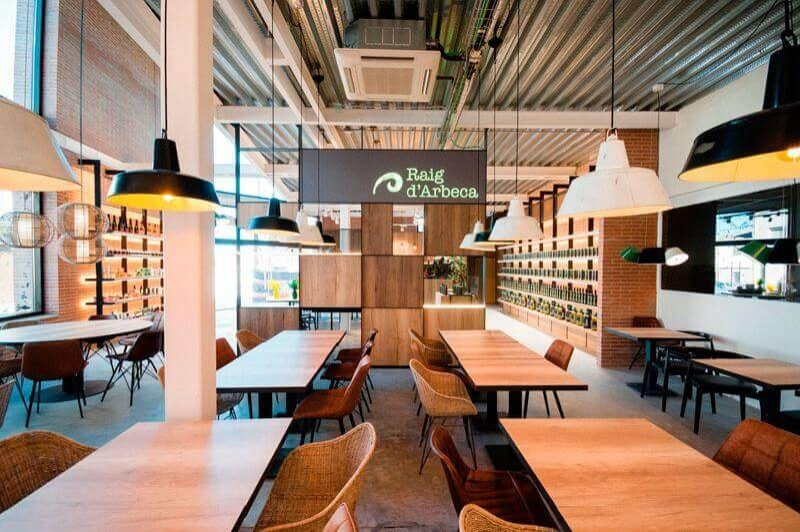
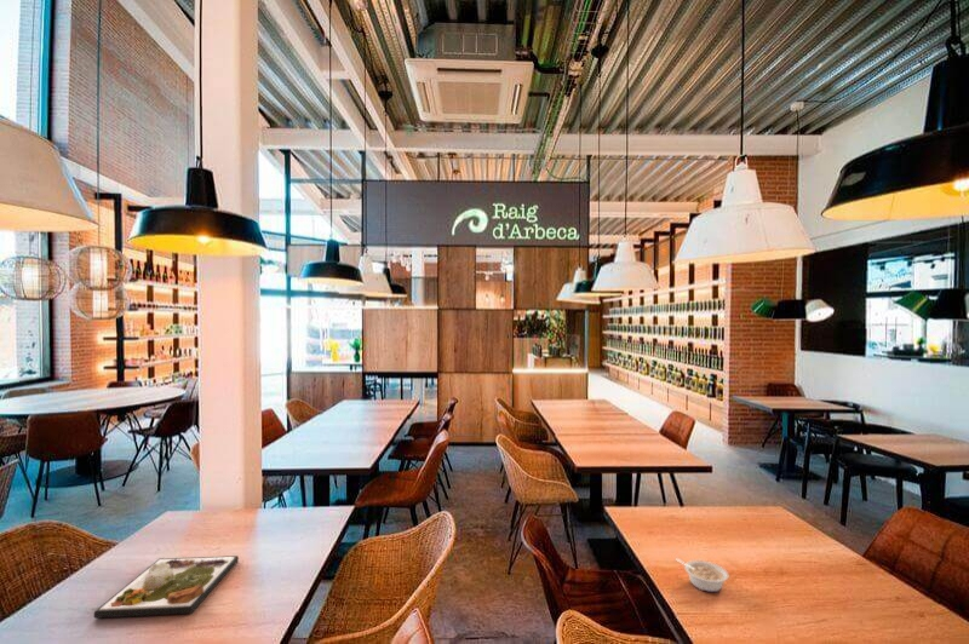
+ legume [676,557,729,593]
+ dinner plate [92,554,240,620]
